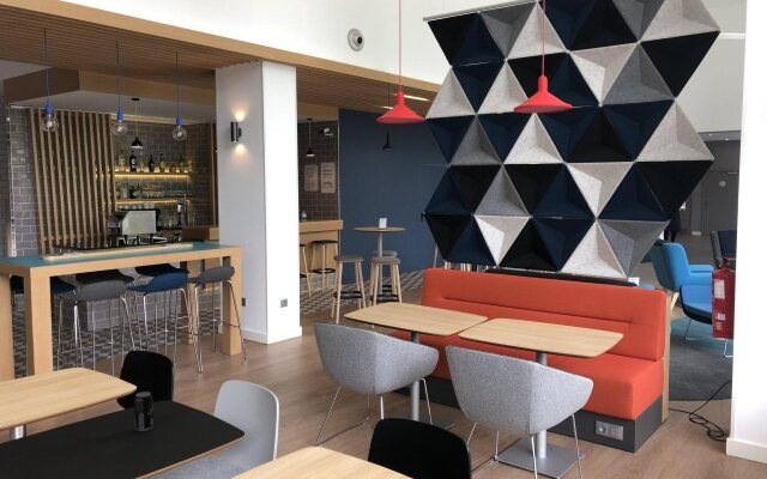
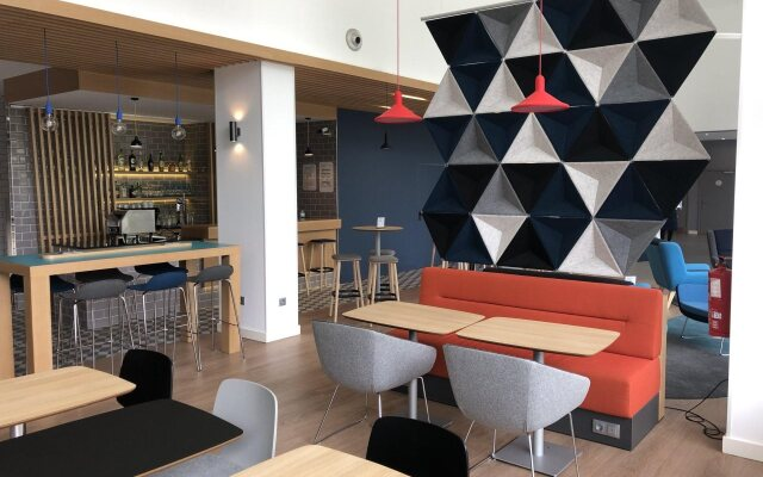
- beverage can [133,390,155,432]
